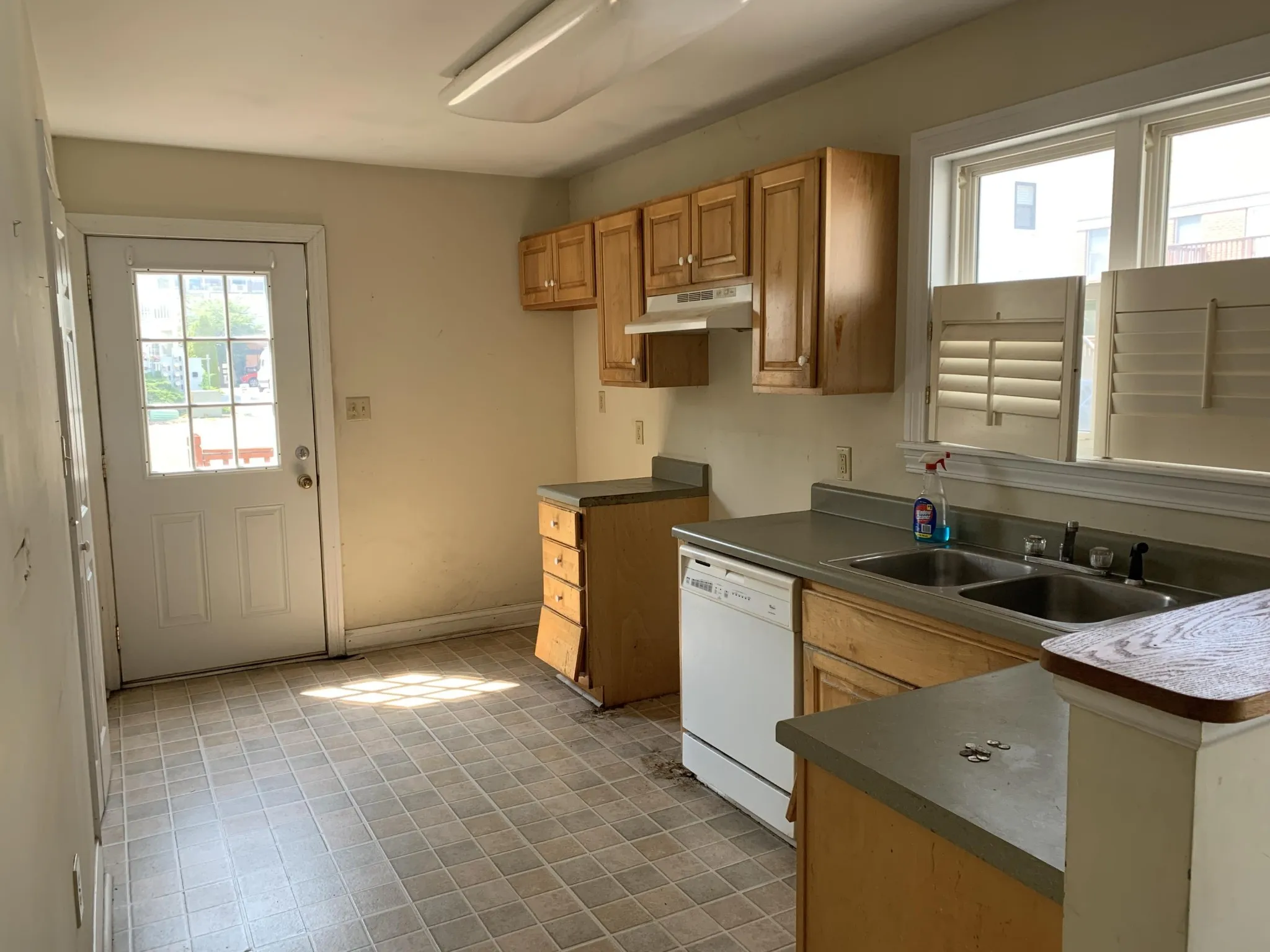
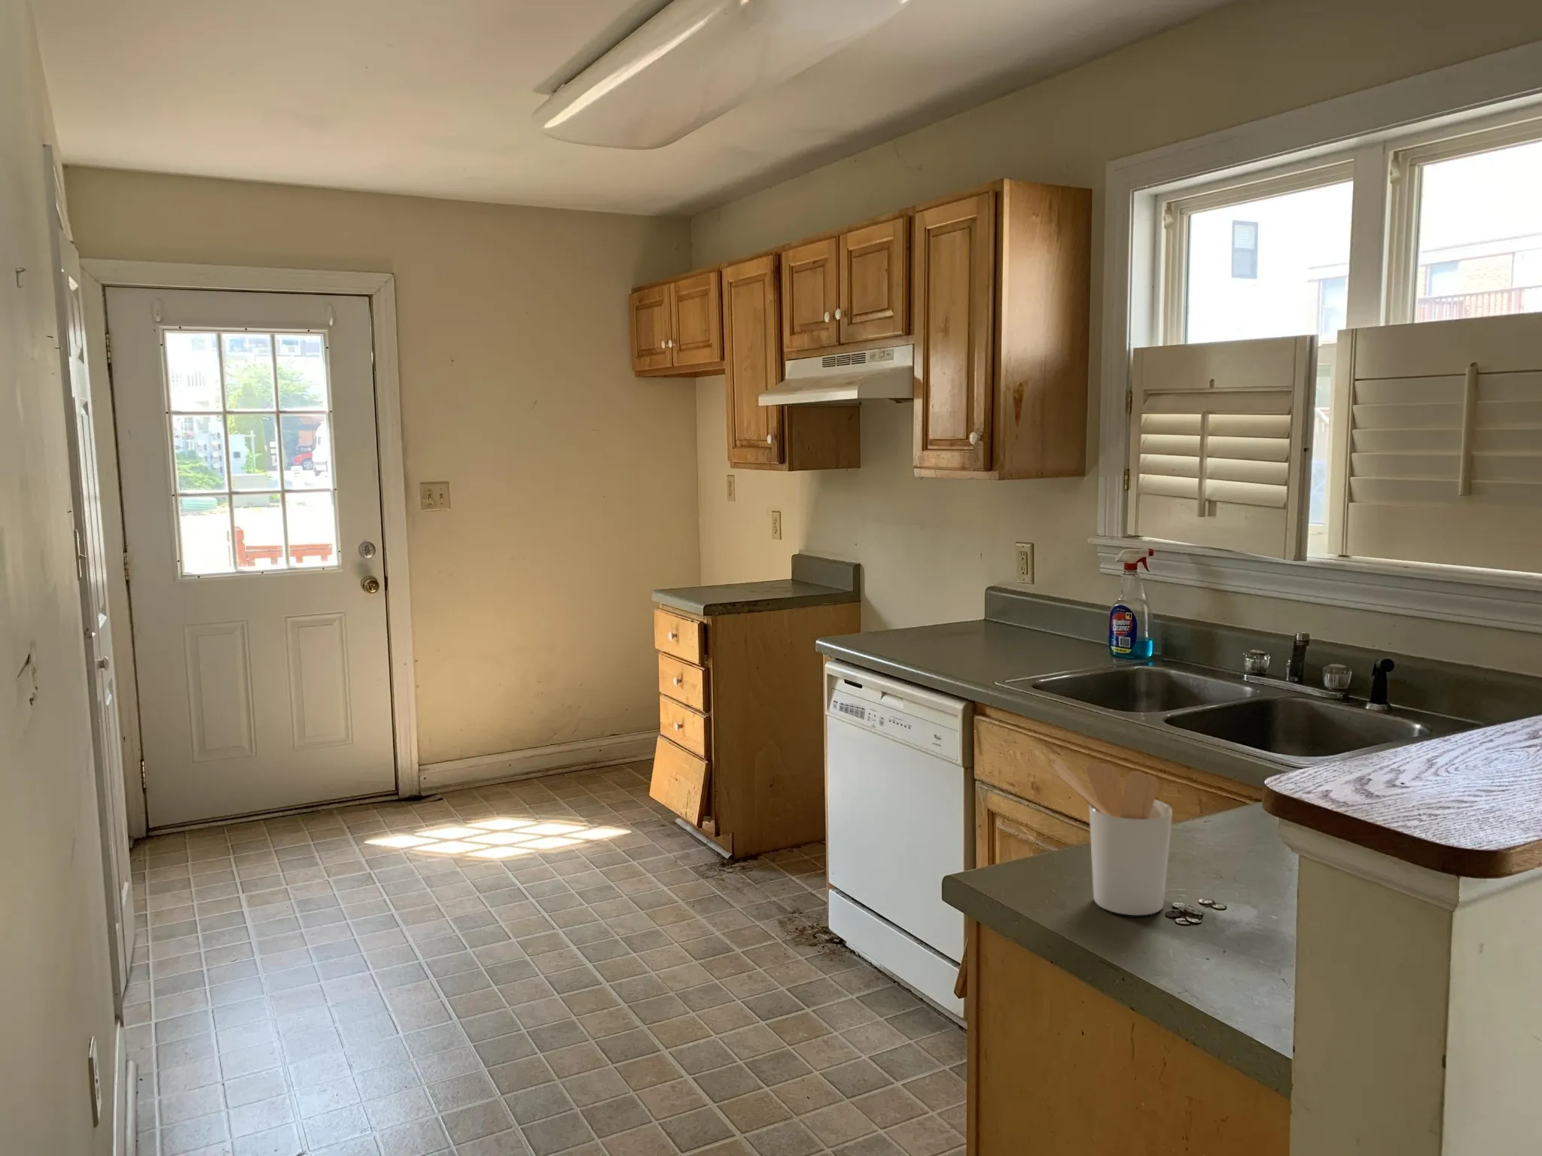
+ utensil holder [1053,759,1173,916]
